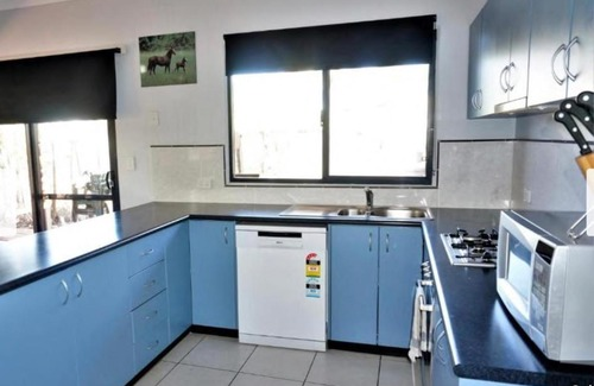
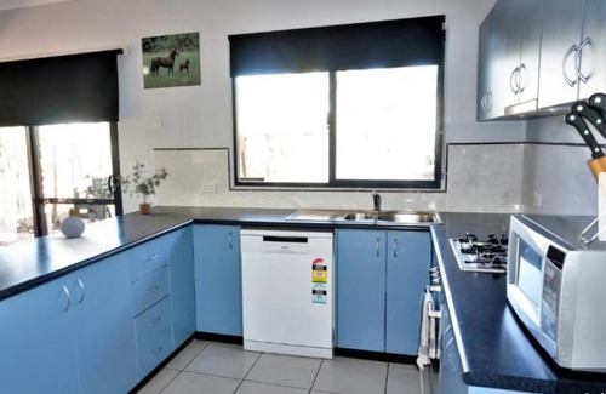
+ potted plant [113,162,170,215]
+ soap bottle [59,207,86,239]
